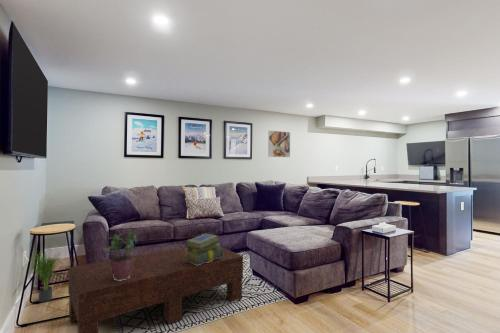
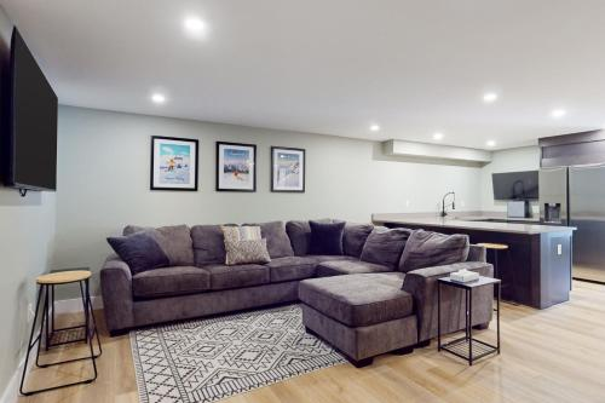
- potted plant [107,230,139,281]
- potted plant [30,243,60,303]
- stack of books [184,233,223,266]
- coffee table [67,246,244,333]
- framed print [267,129,291,158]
